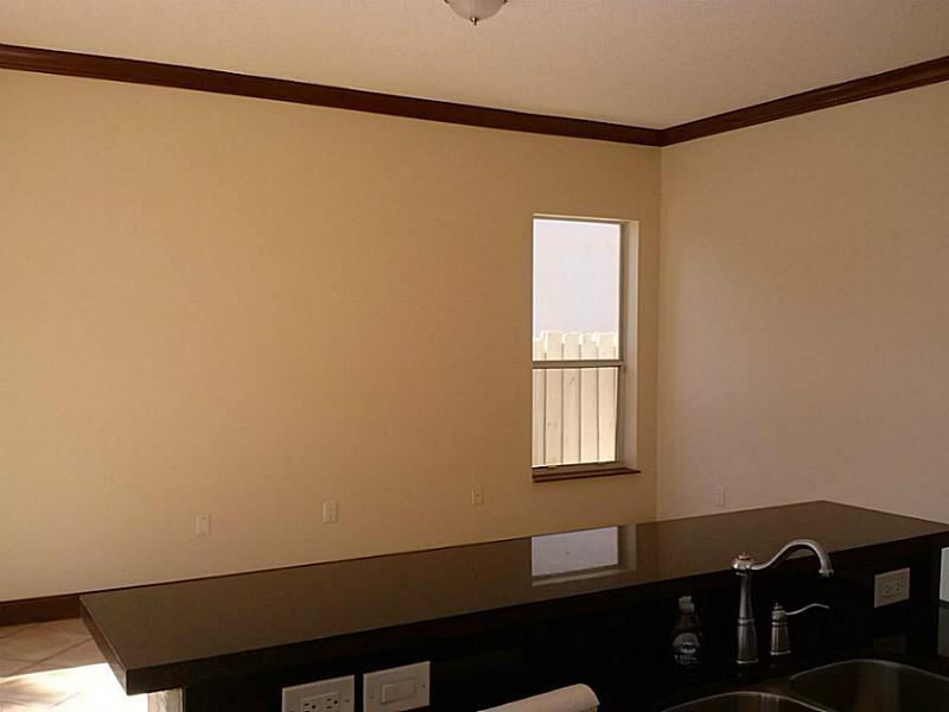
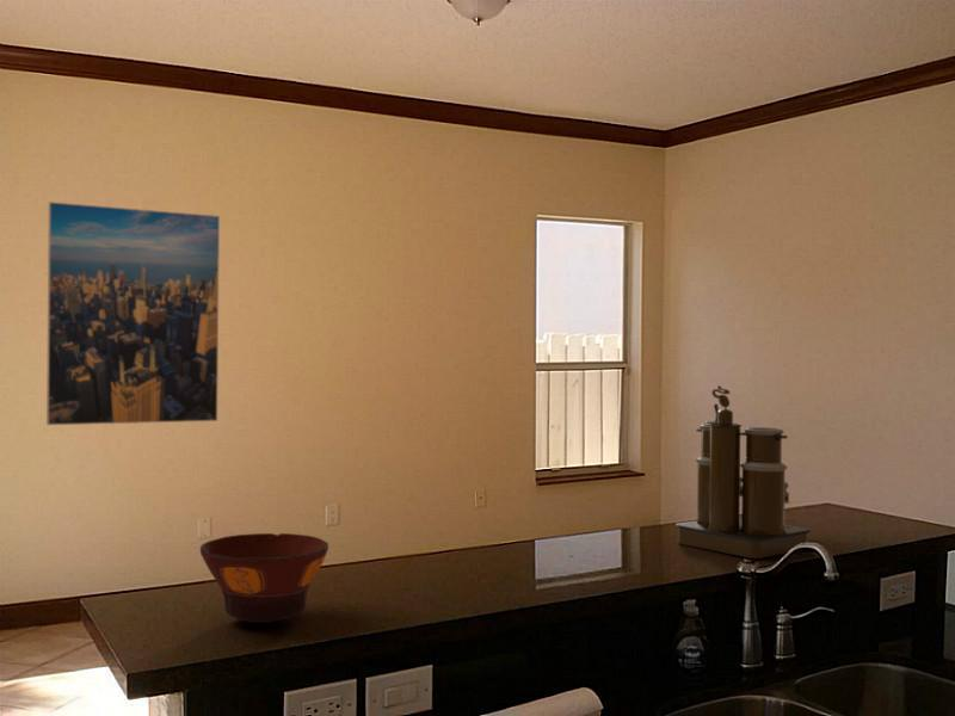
+ coffee maker [674,384,812,560]
+ bowl [199,532,329,624]
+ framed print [45,200,221,426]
